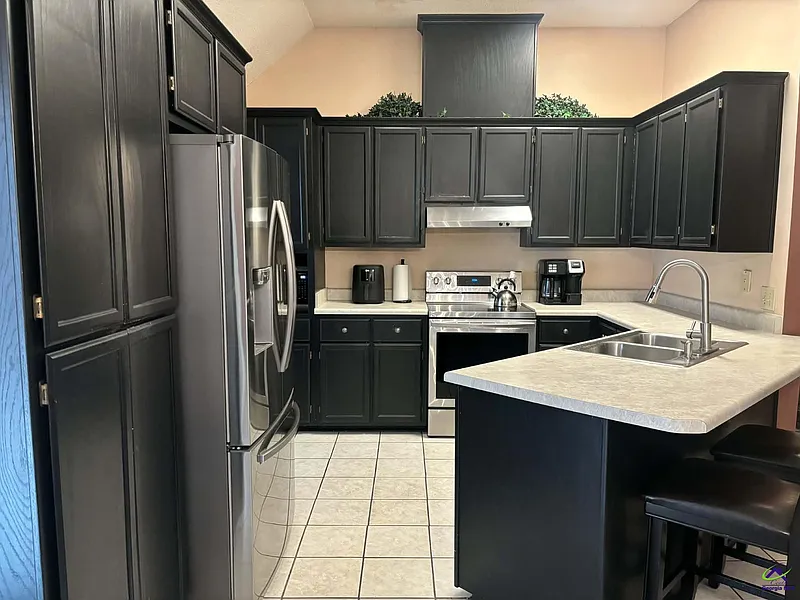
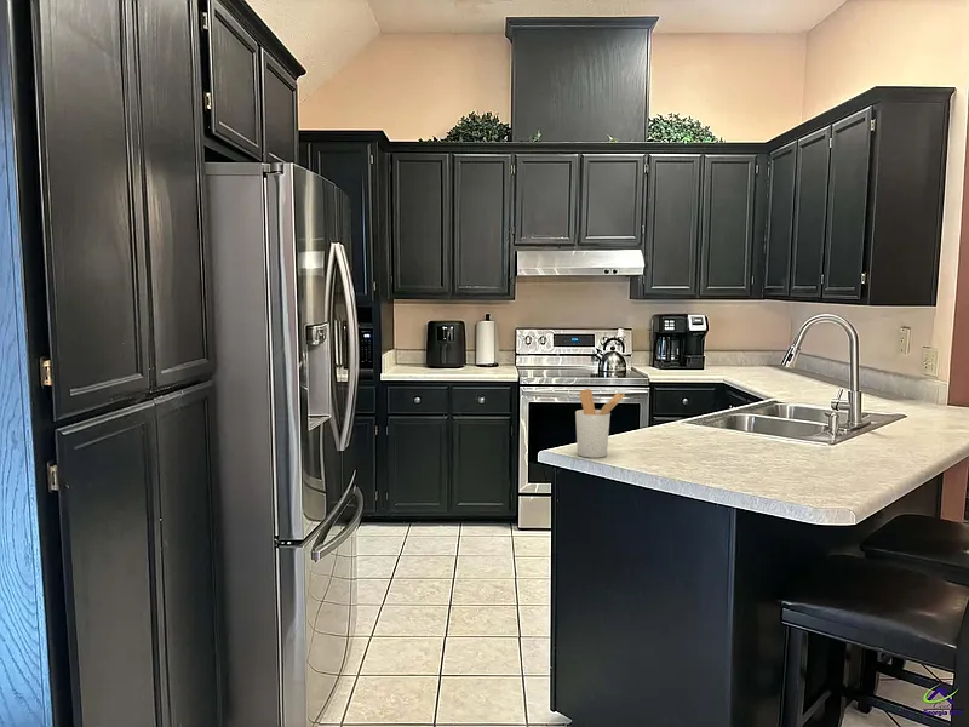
+ utensil holder [574,388,626,459]
